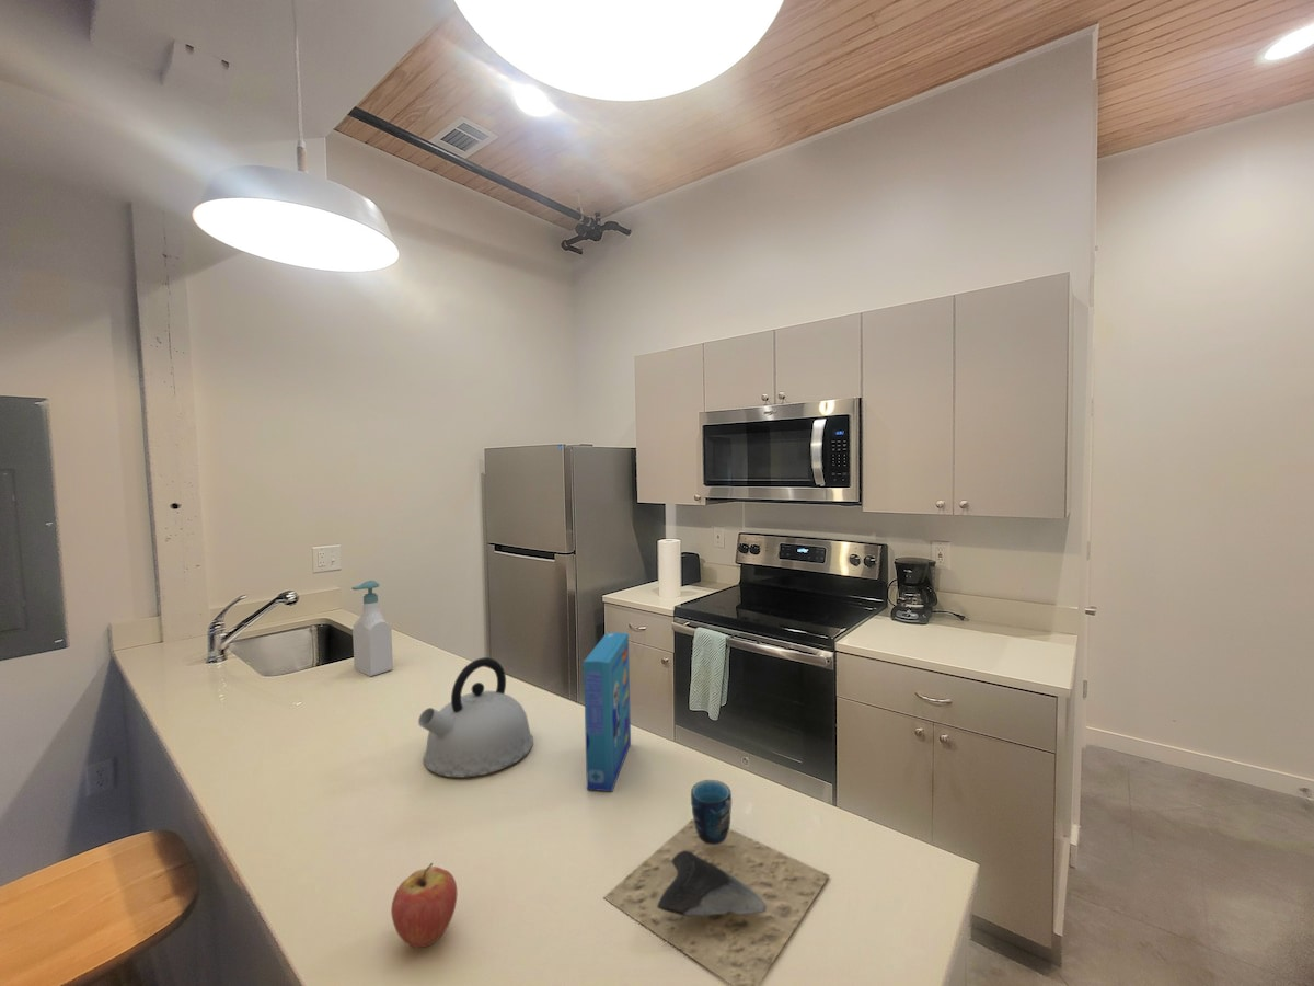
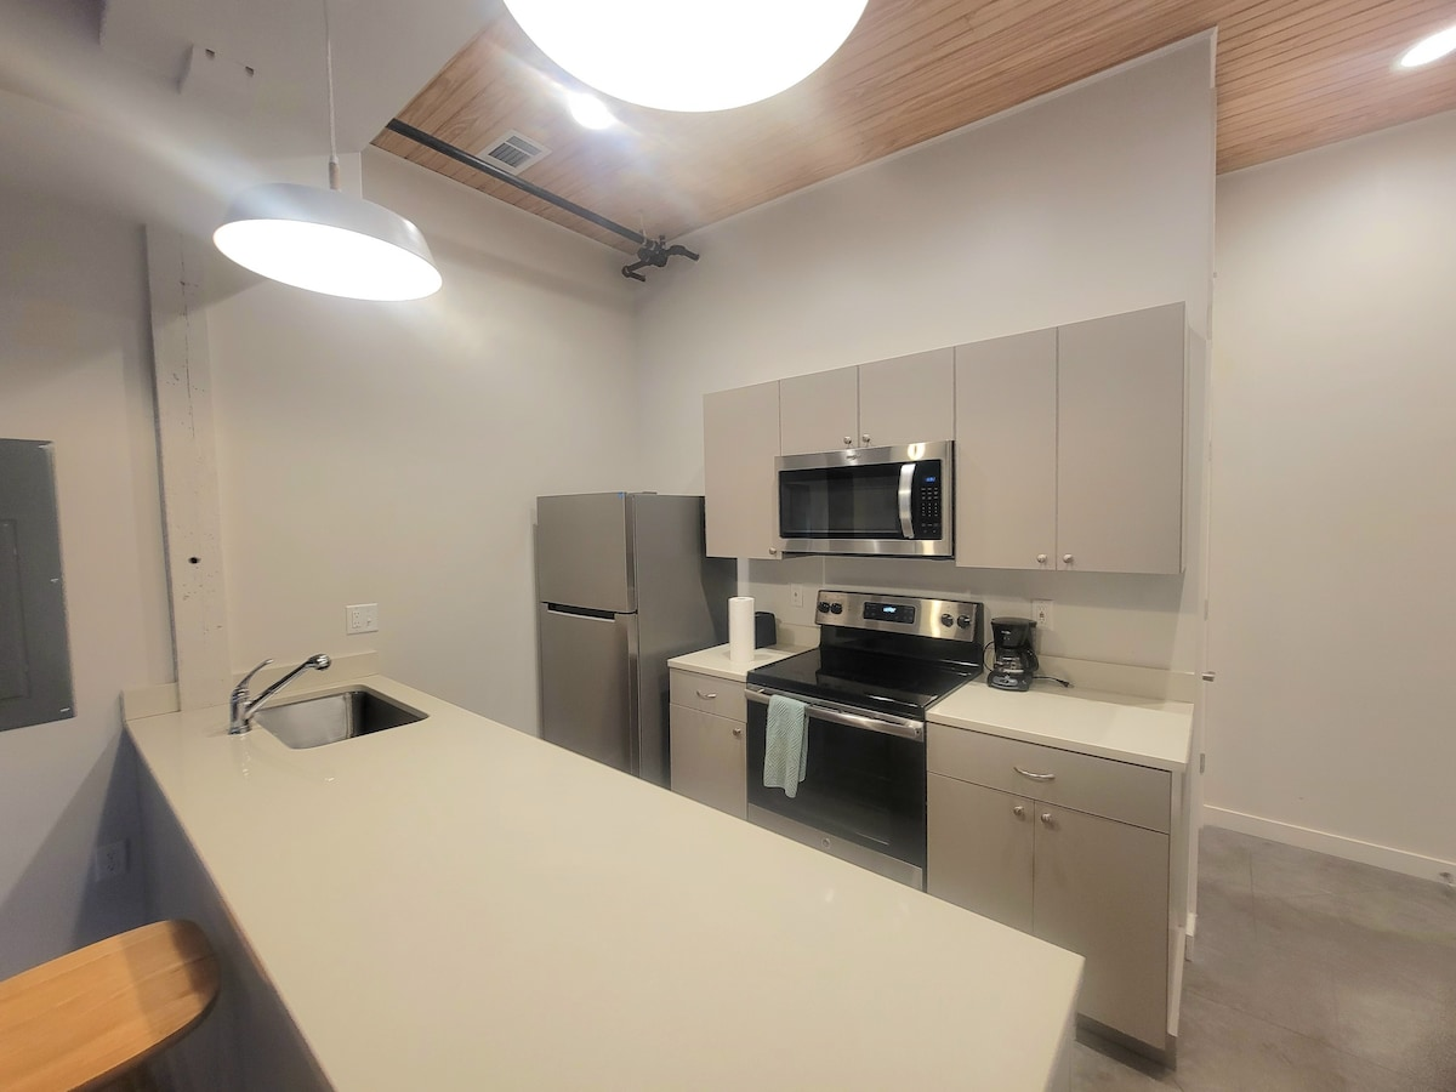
- cup [602,779,830,986]
- kettle [417,656,534,778]
- cereal box [583,631,632,792]
- fruit [390,862,459,949]
- soap bottle [350,580,394,677]
